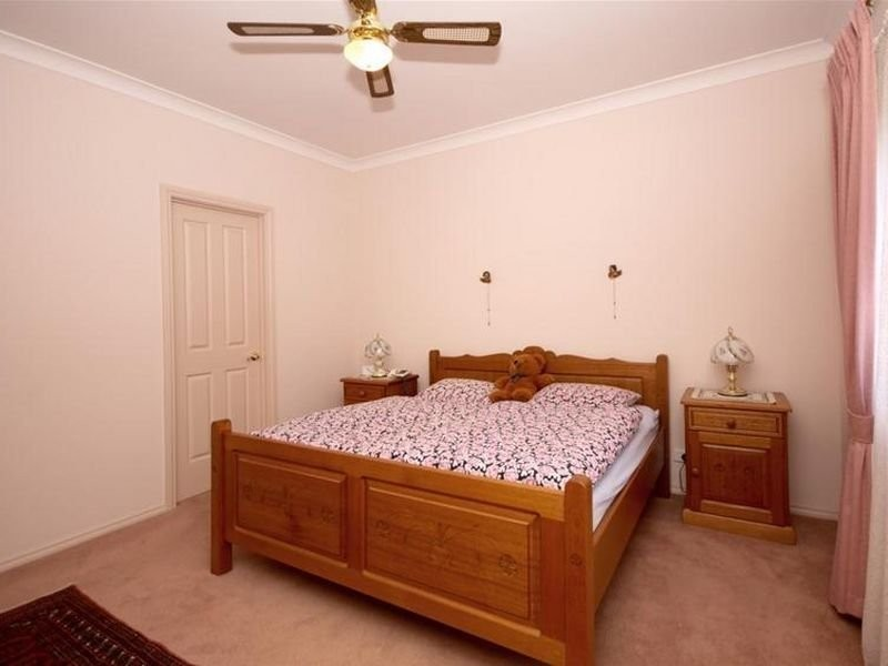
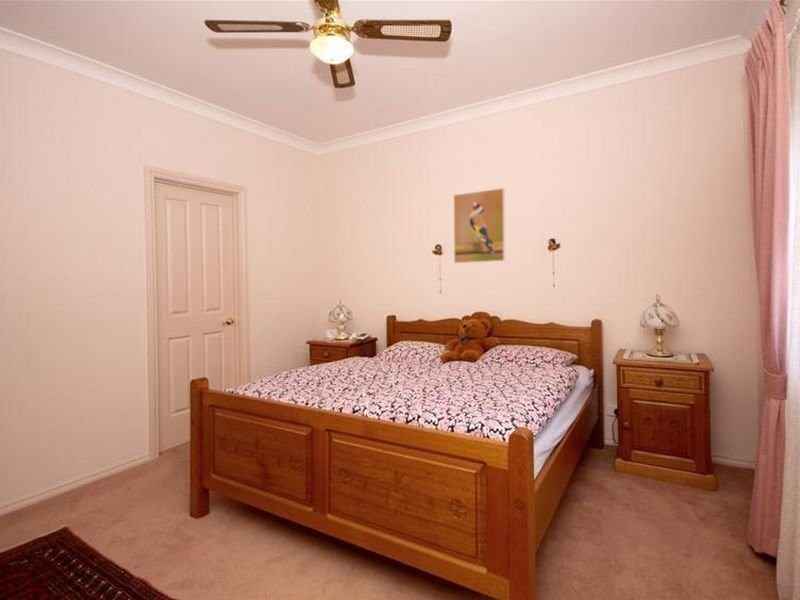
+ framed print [453,187,506,264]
